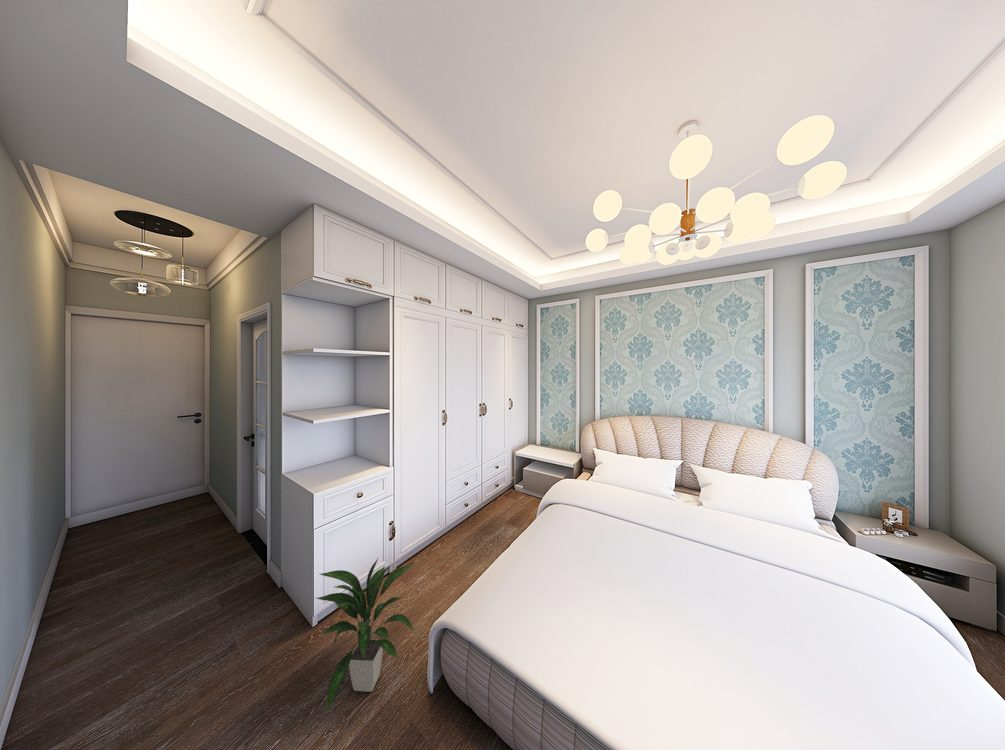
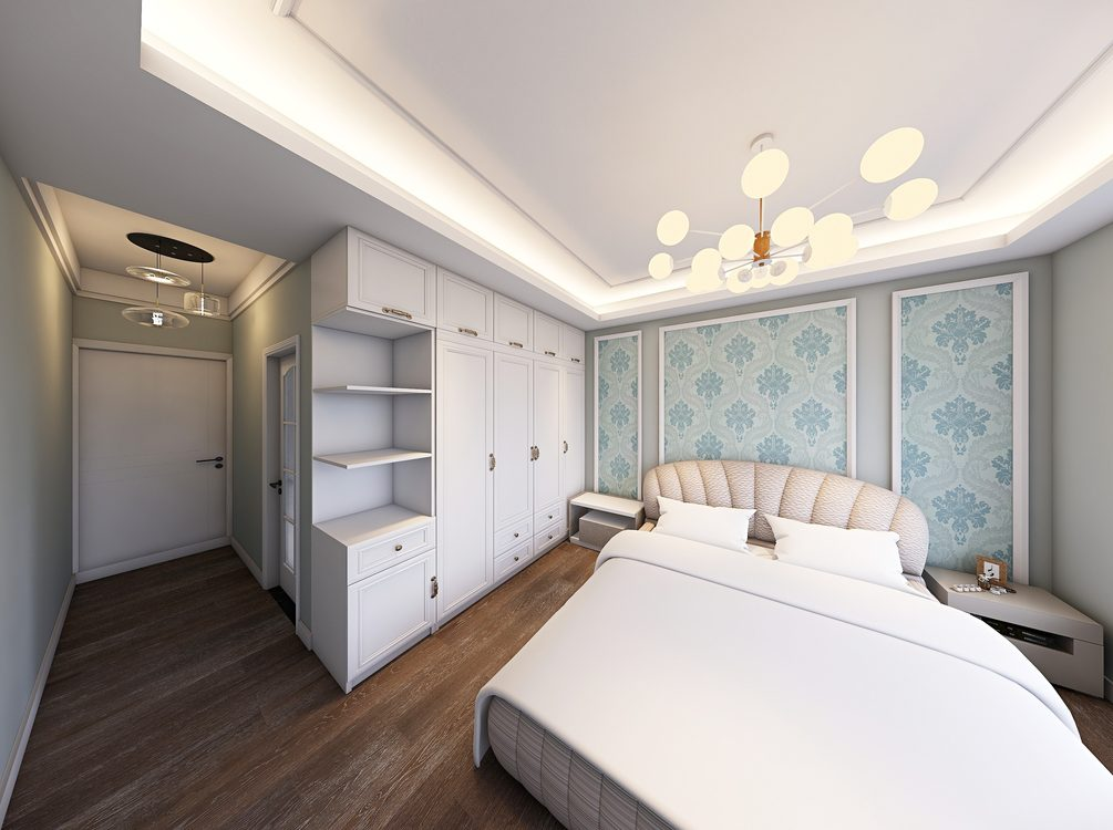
- indoor plant [316,558,416,713]
